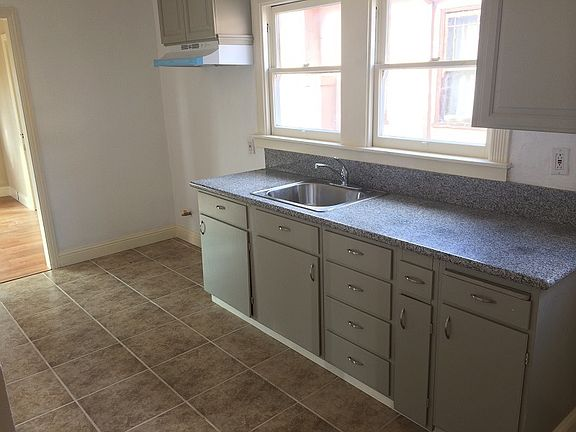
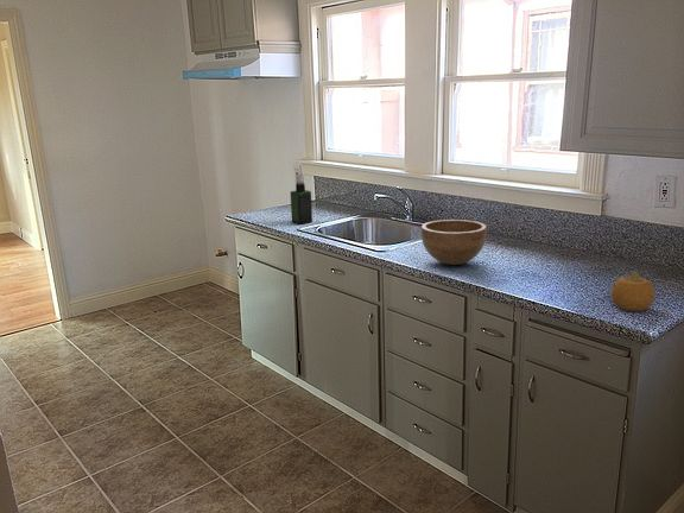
+ spray bottle [290,173,314,226]
+ bowl [420,218,488,266]
+ fruit [610,271,656,312]
